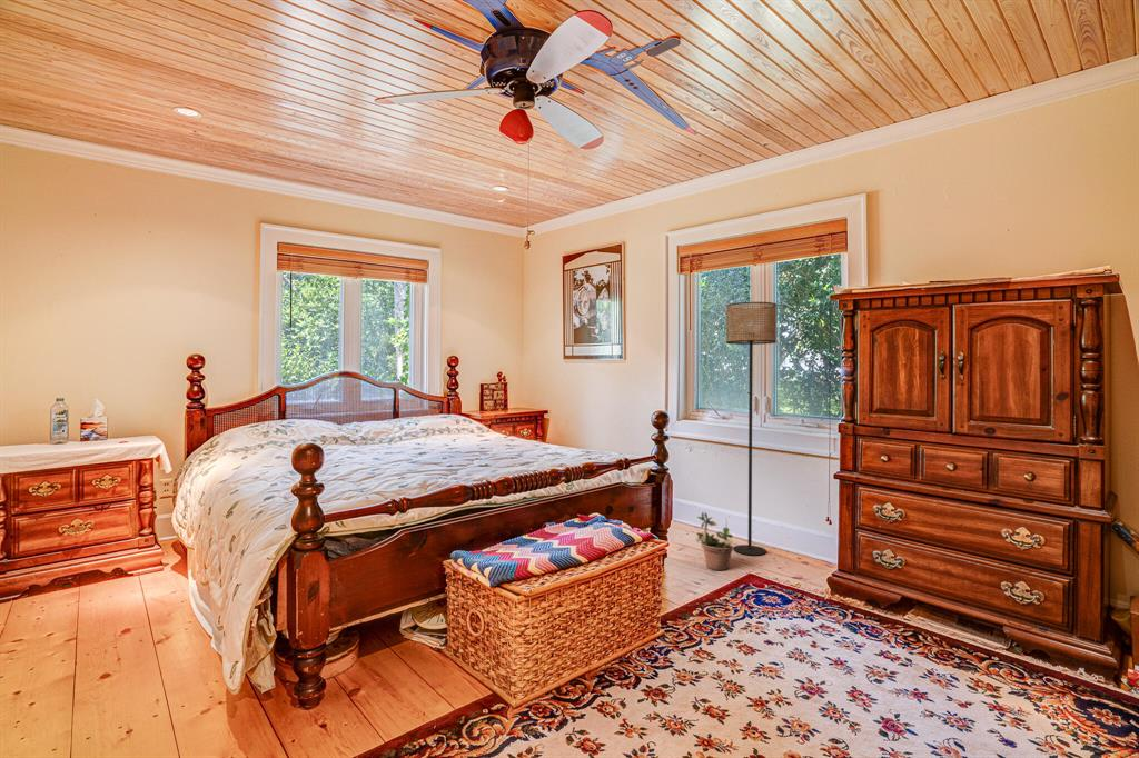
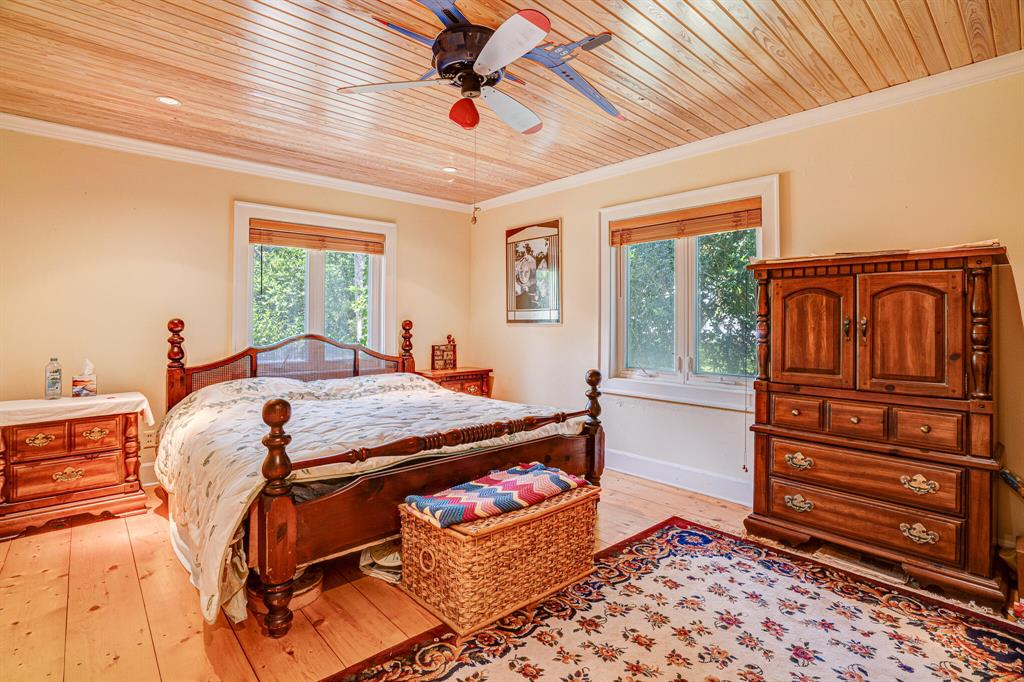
- potted plant [694,511,734,571]
- floor lamp [725,301,778,557]
